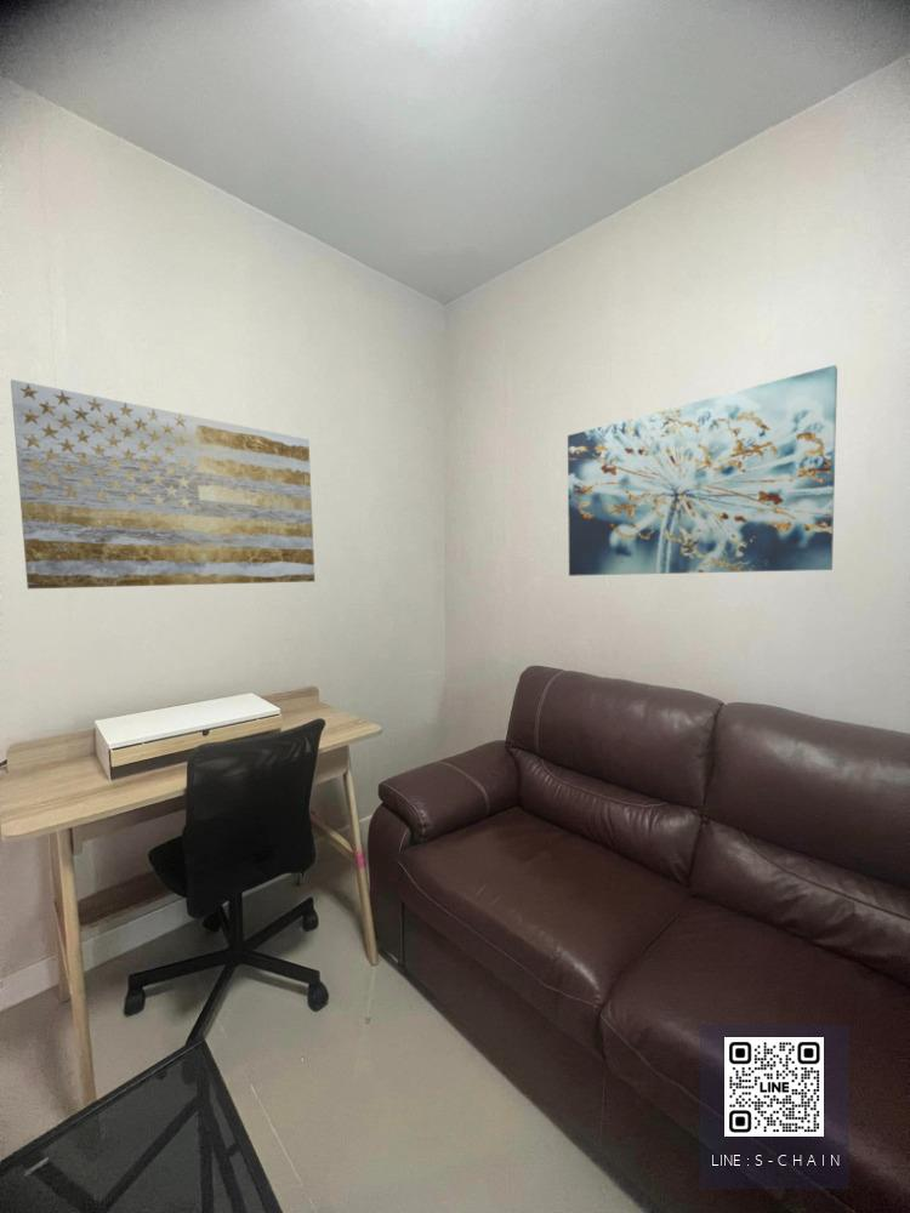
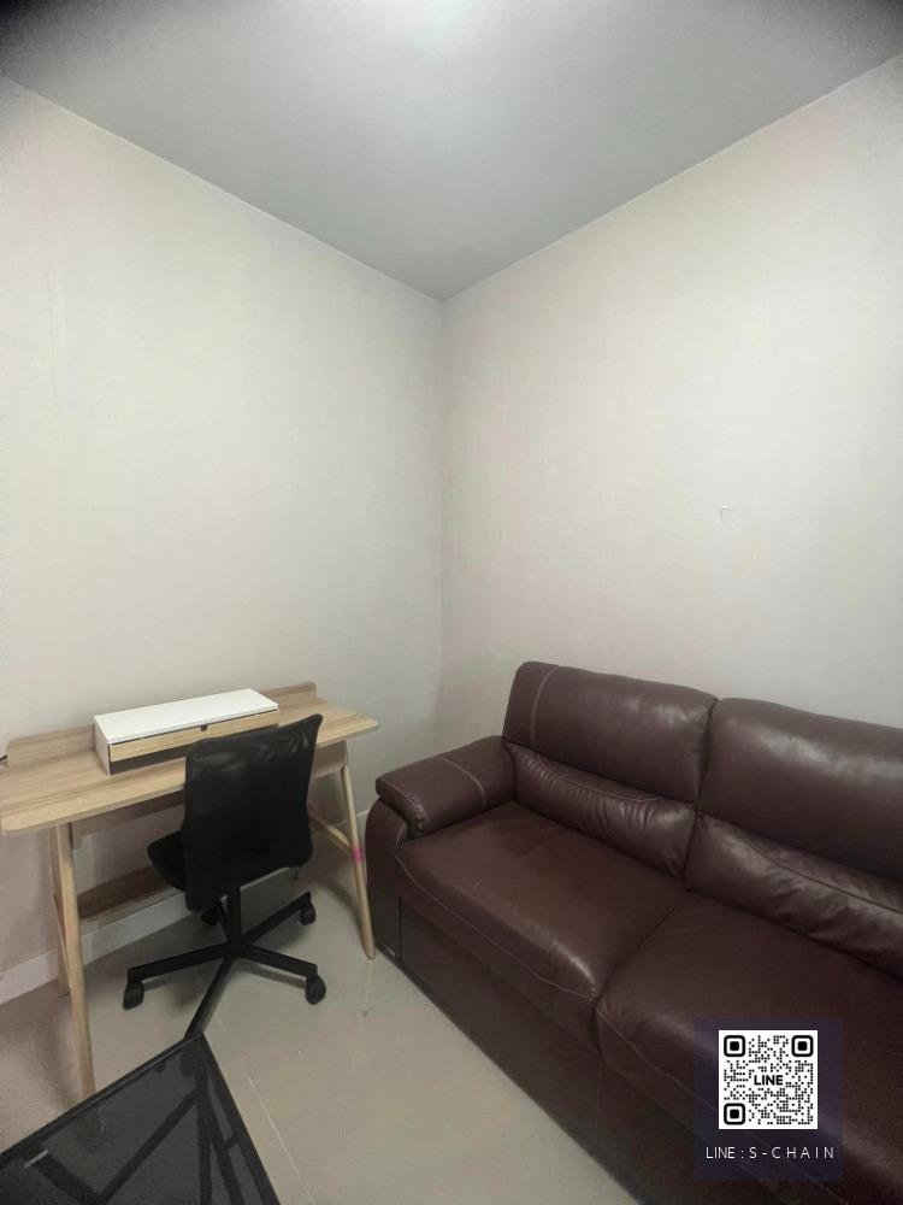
- wall art [10,378,315,590]
- wall art [567,364,838,577]
